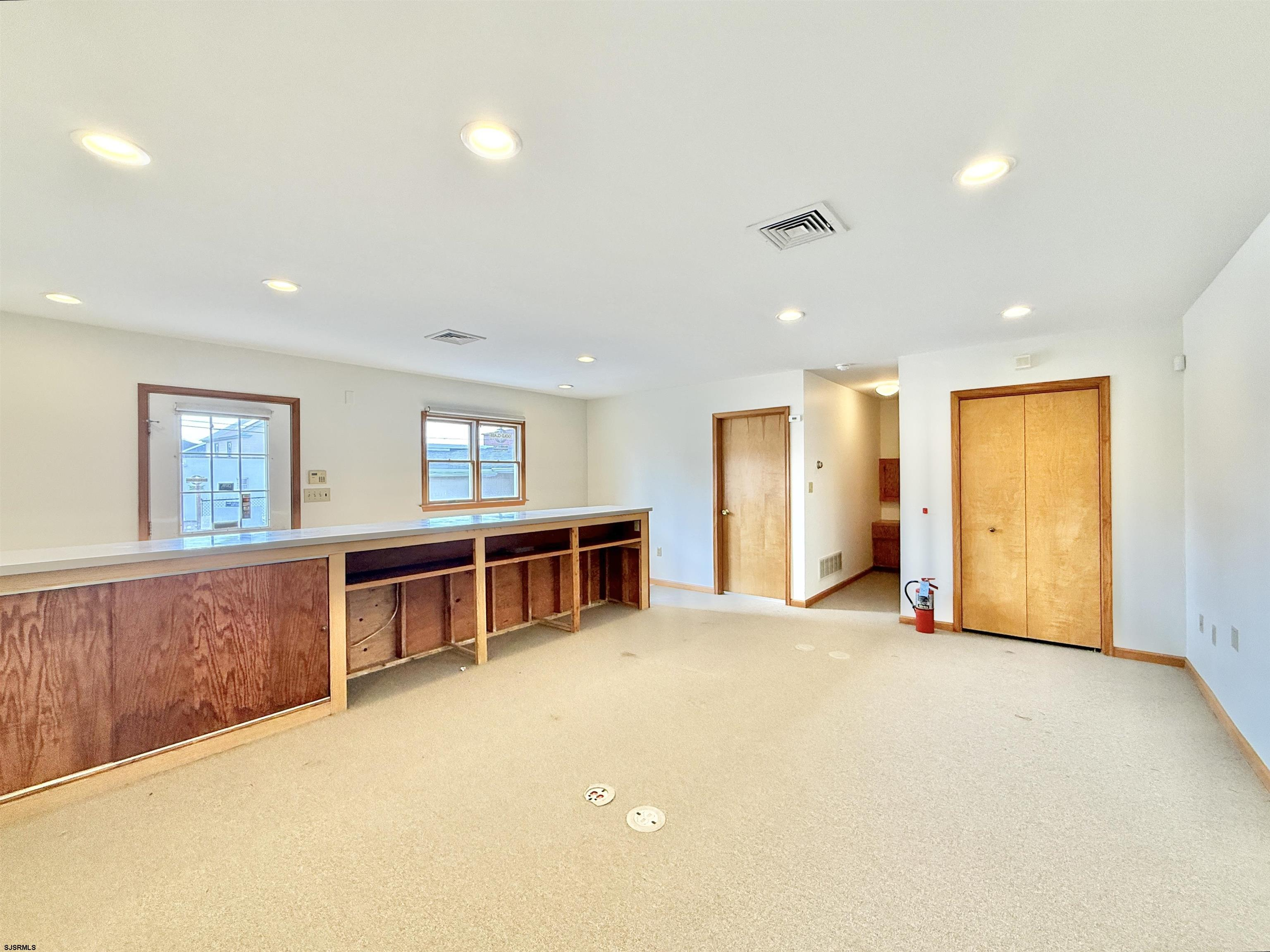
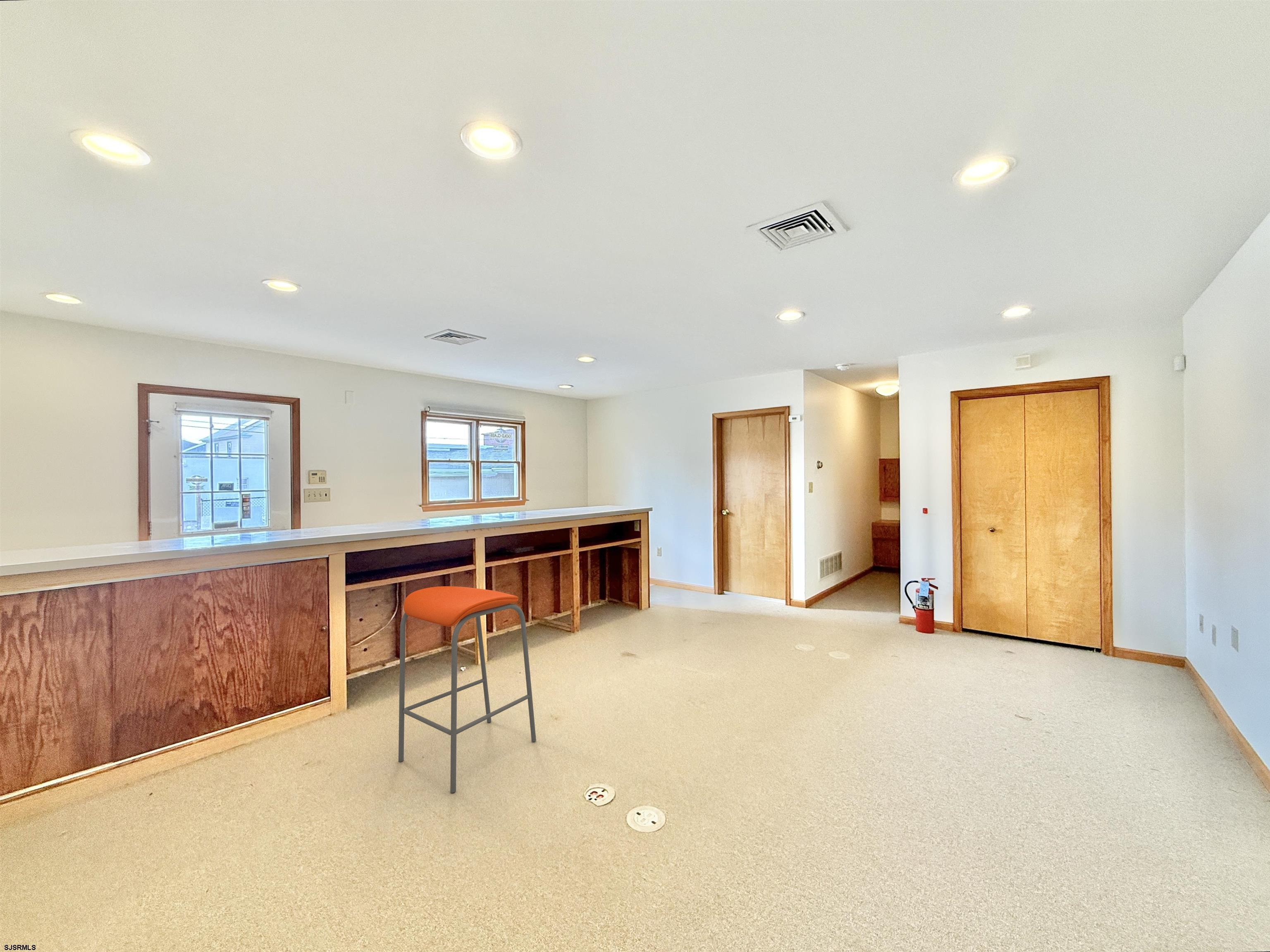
+ bar stool [398,586,537,793]
